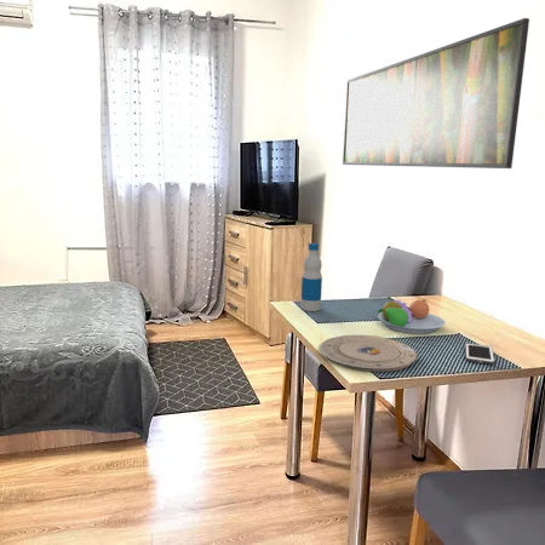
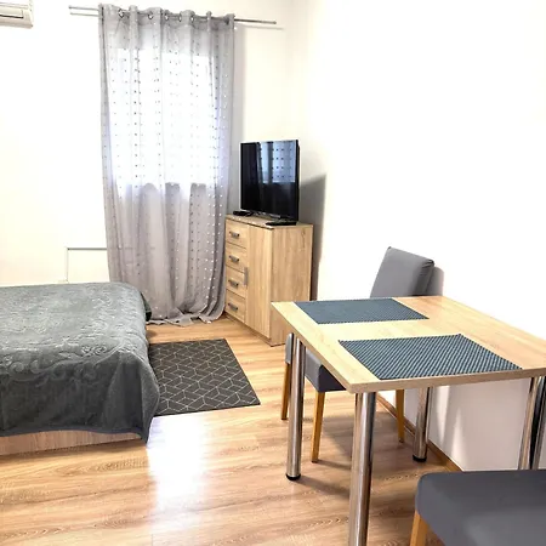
- cell phone [464,342,495,366]
- plate [319,334,419,373]
- fruit bowl [377,296,446,334]
- bottle [299,242,323,312]
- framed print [342,17,530,170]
